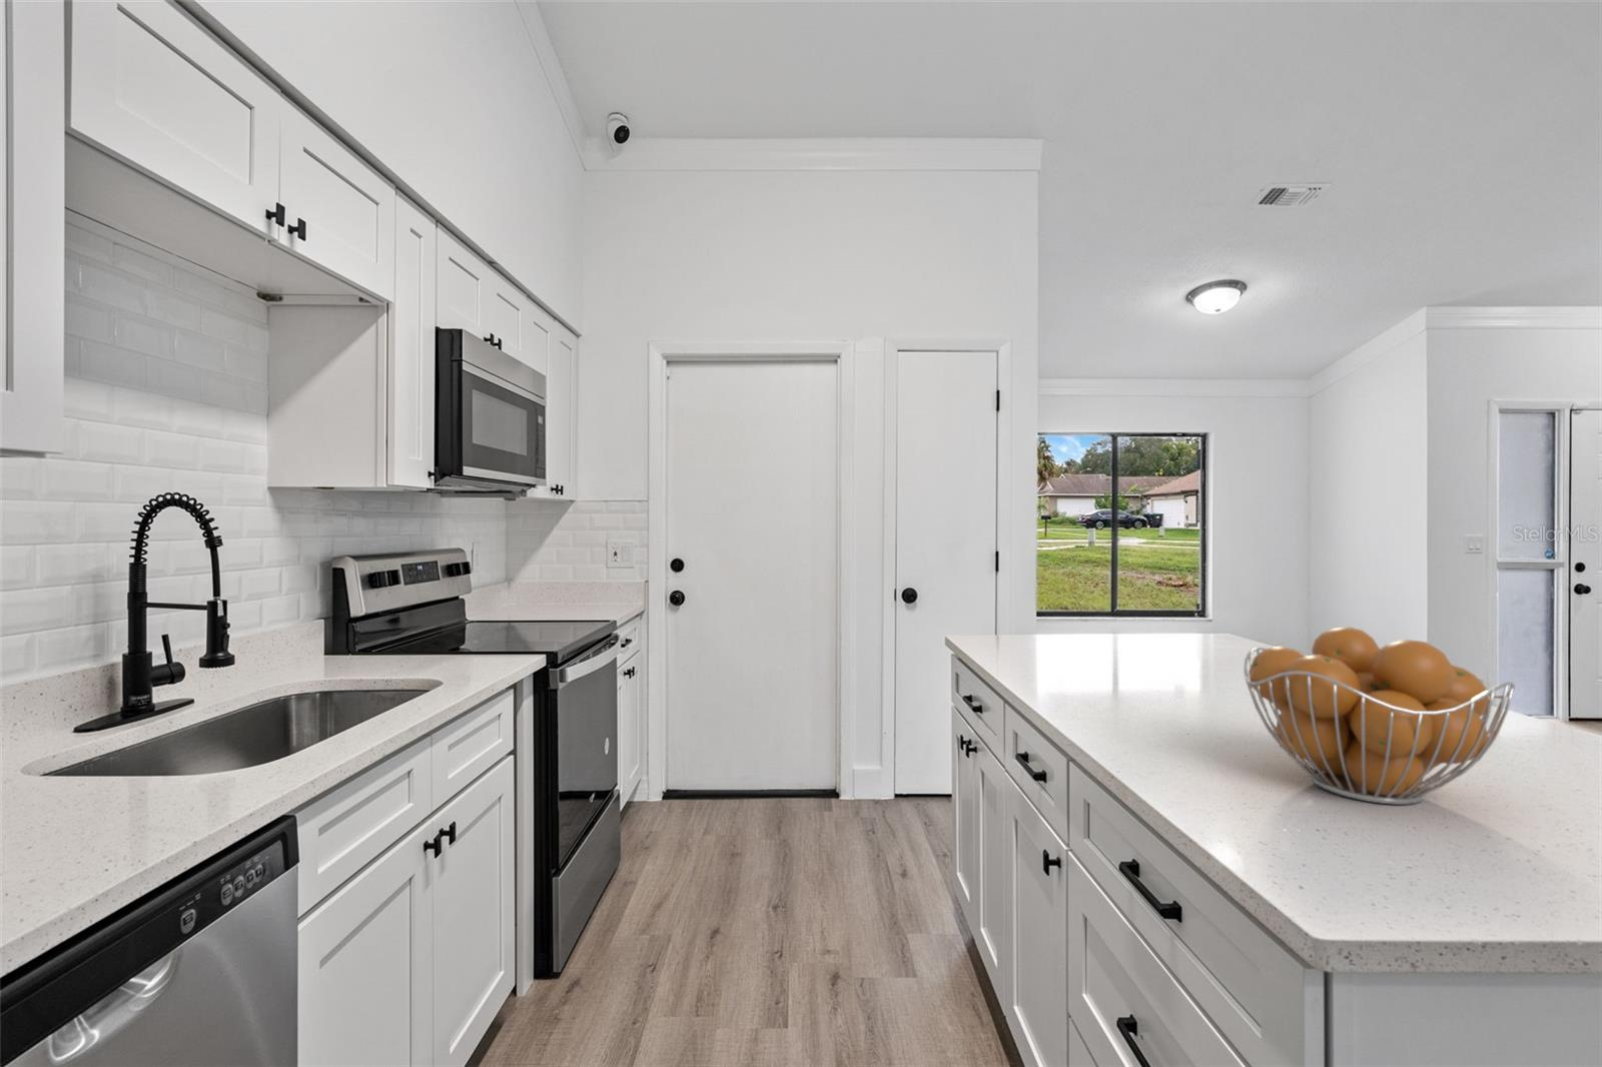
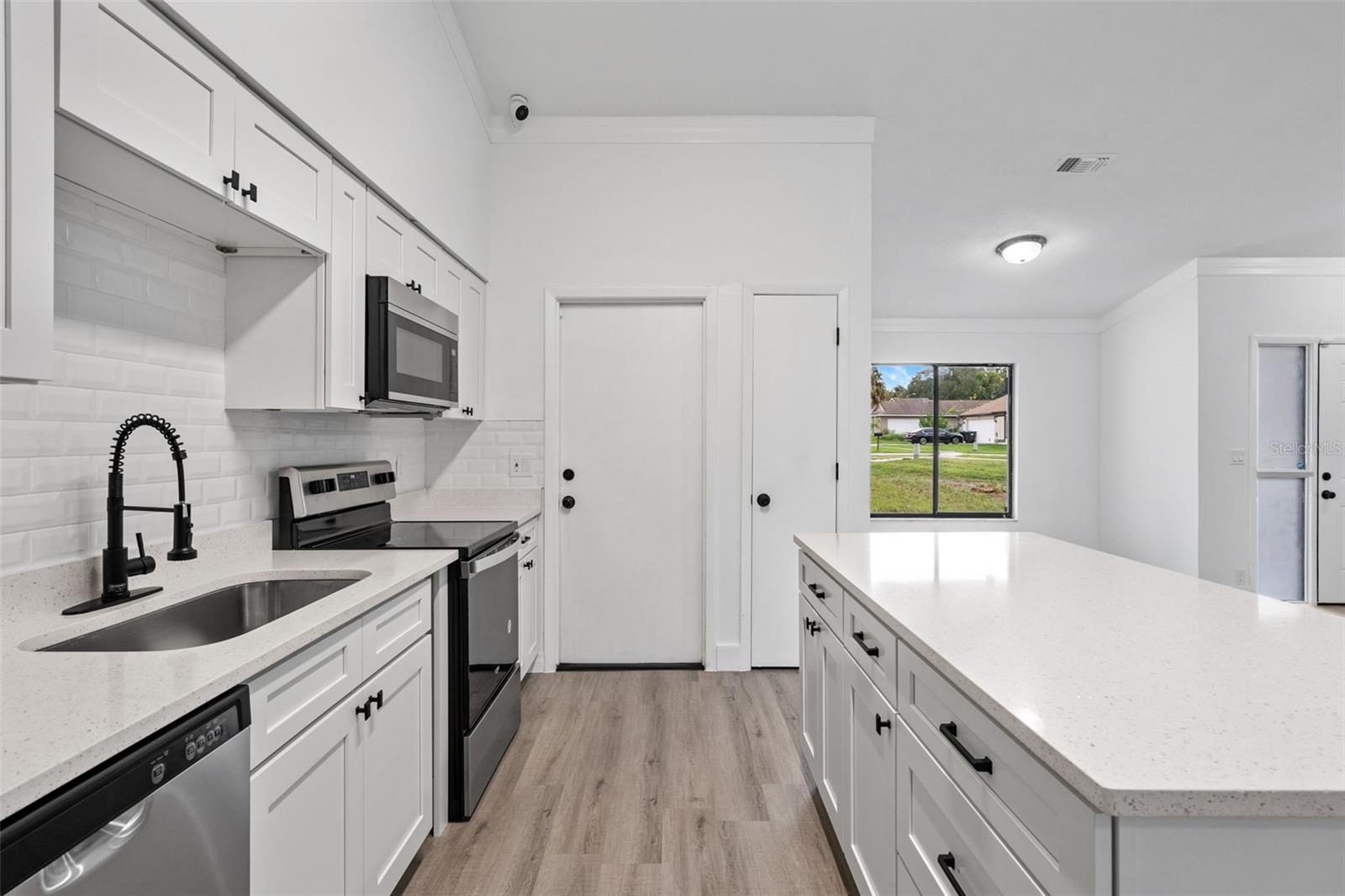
- fruit basket [1242,625,1516,806]
